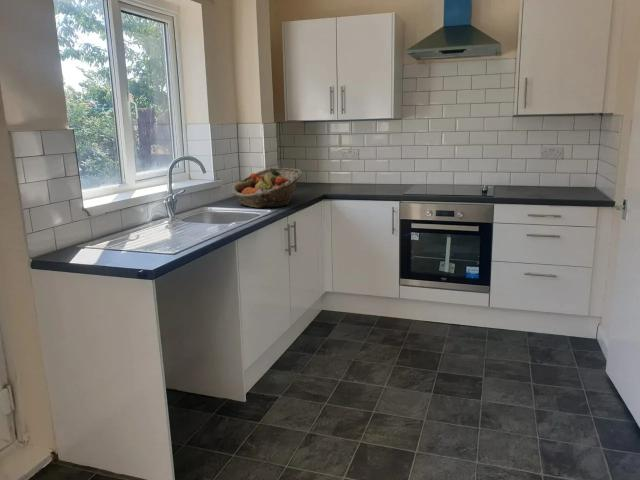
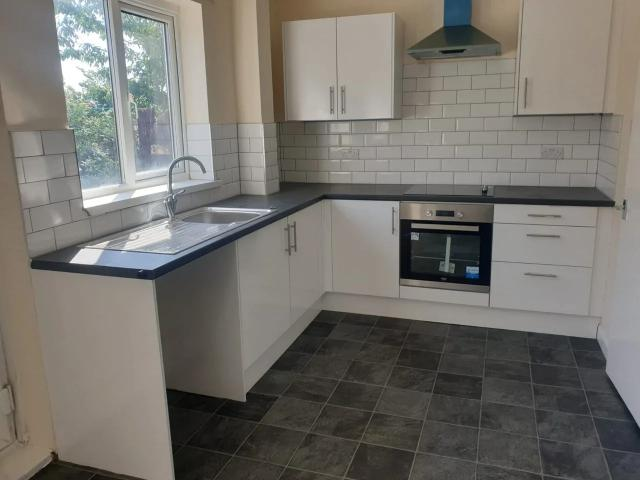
- fruit basket [230,167,303,209]
